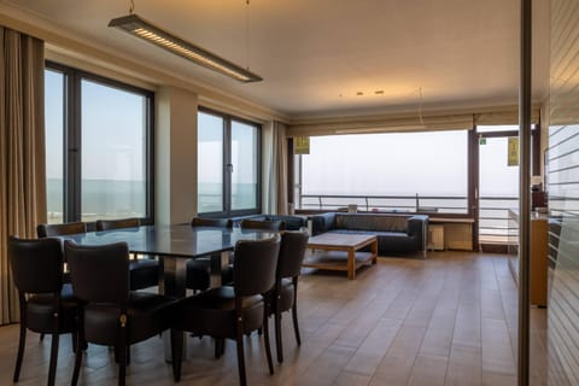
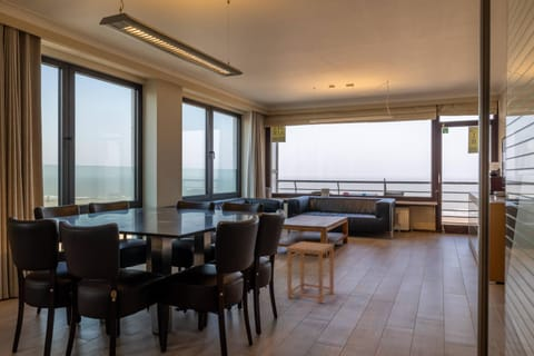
+ side table [286,240,335,305]
